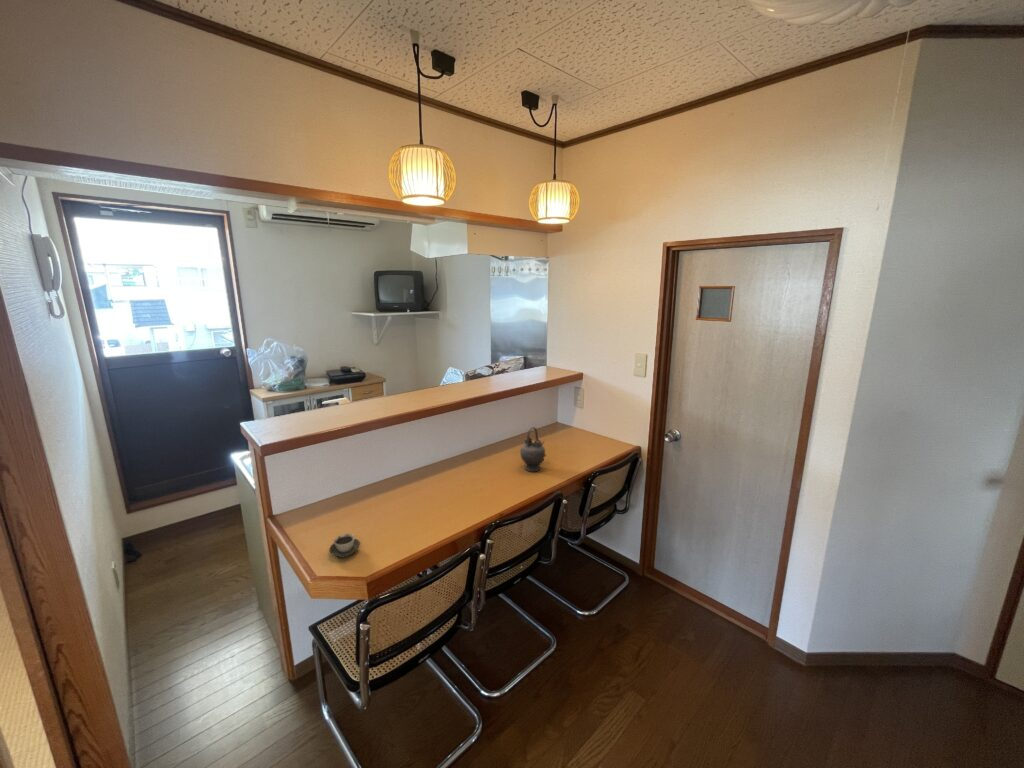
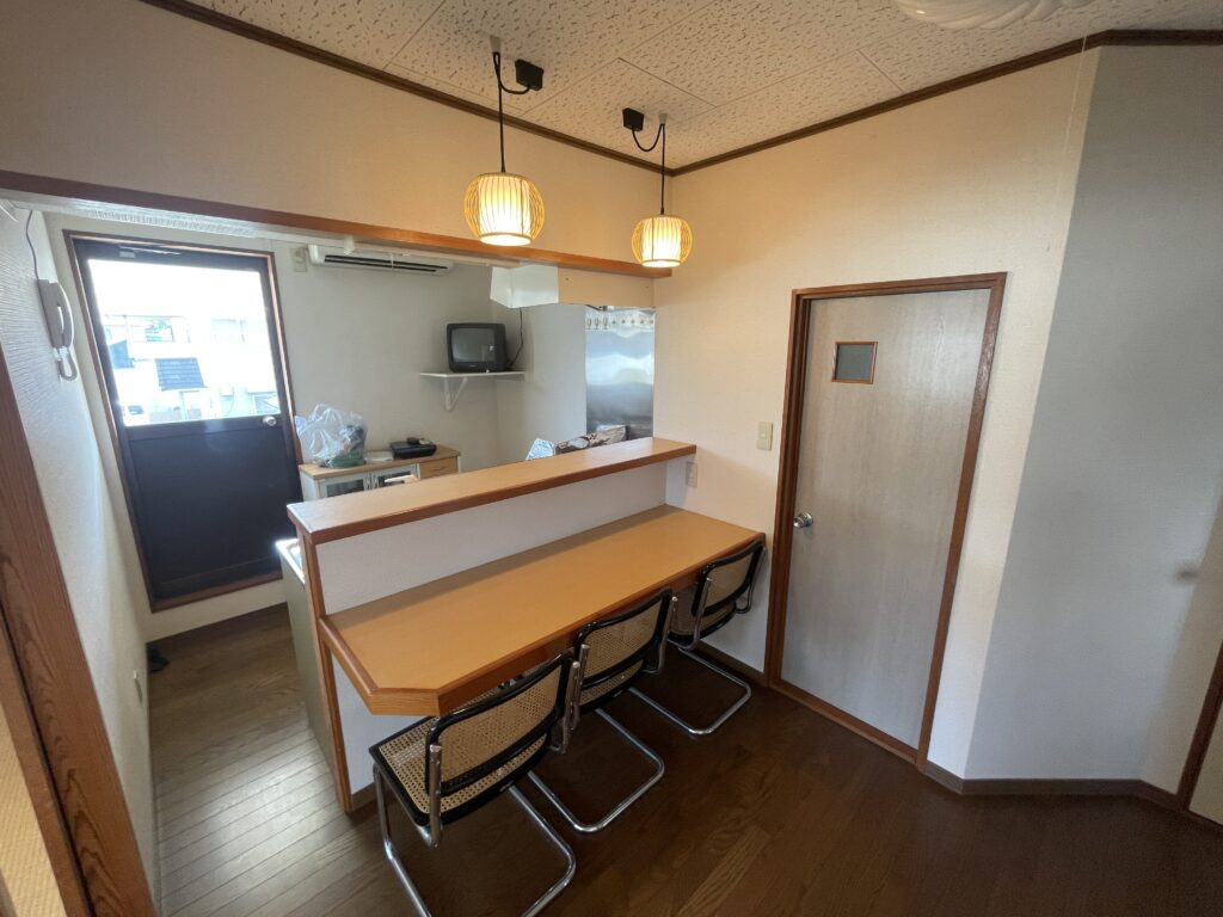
- teapot [519,426,547,472]
- cup [328,533,361,559]
